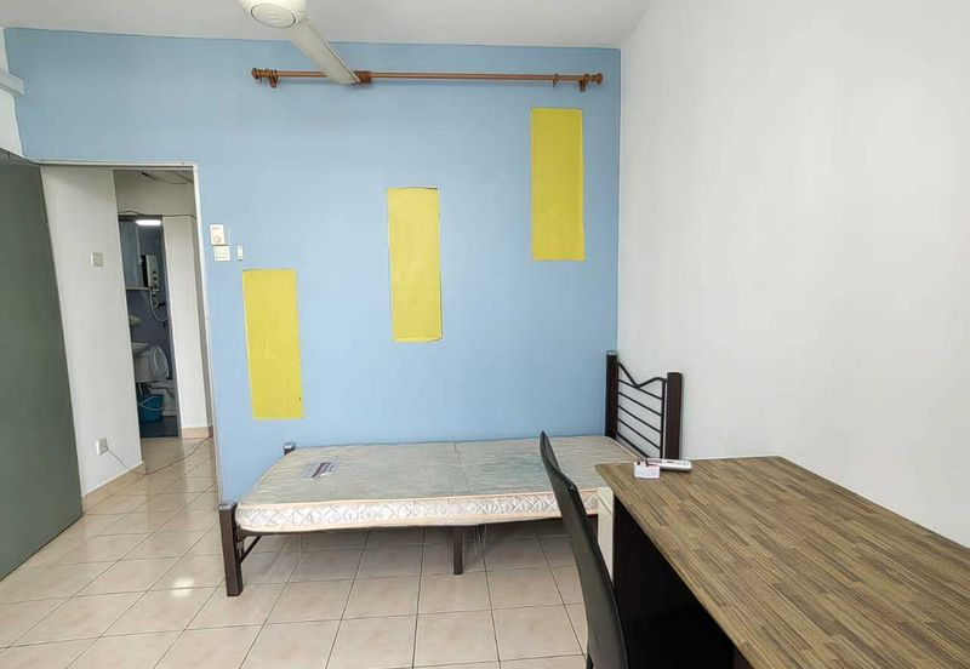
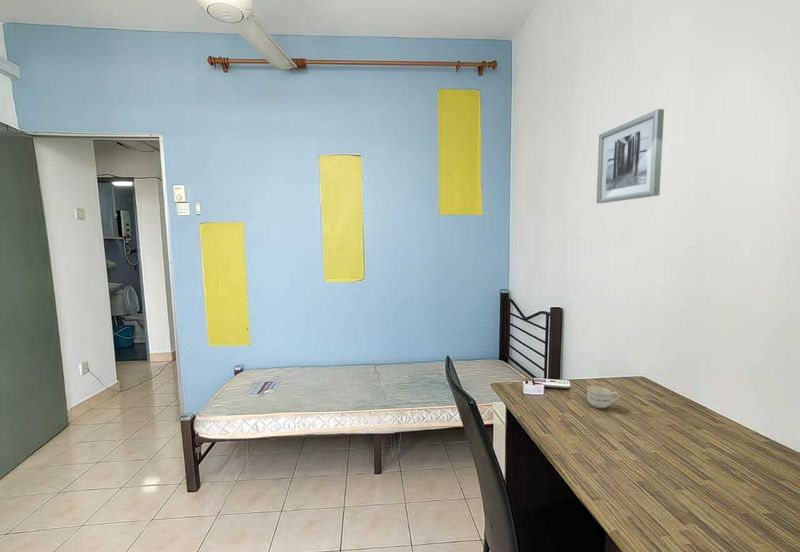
+ wall art [596,108,665,204]
+ cup [586,385,620,409]
